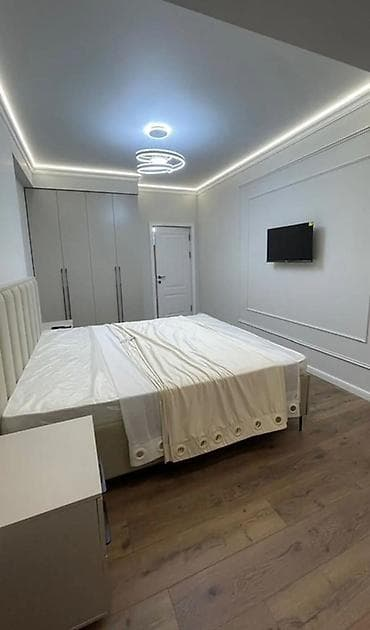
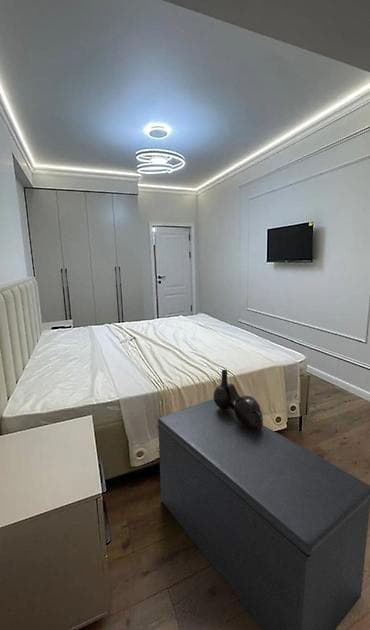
+ decorative vase [212,369,264,429]
+ bench [157,398,370,630]
